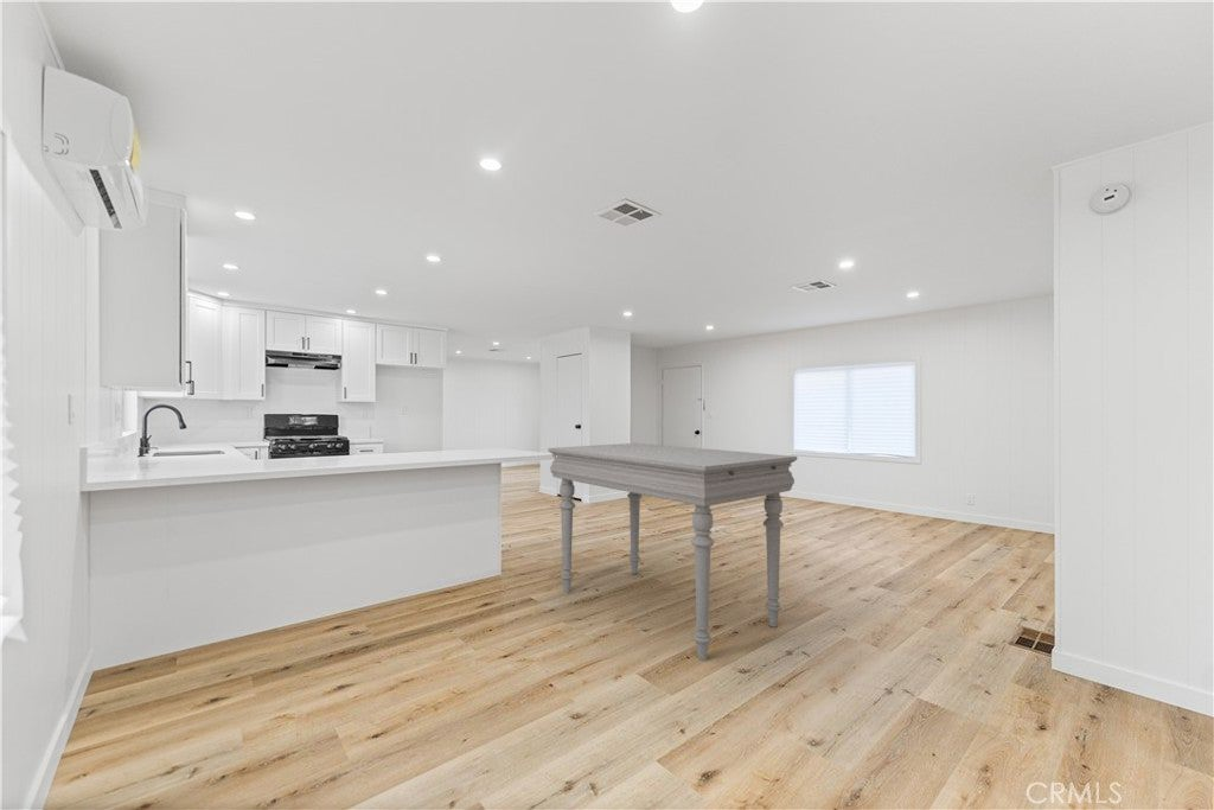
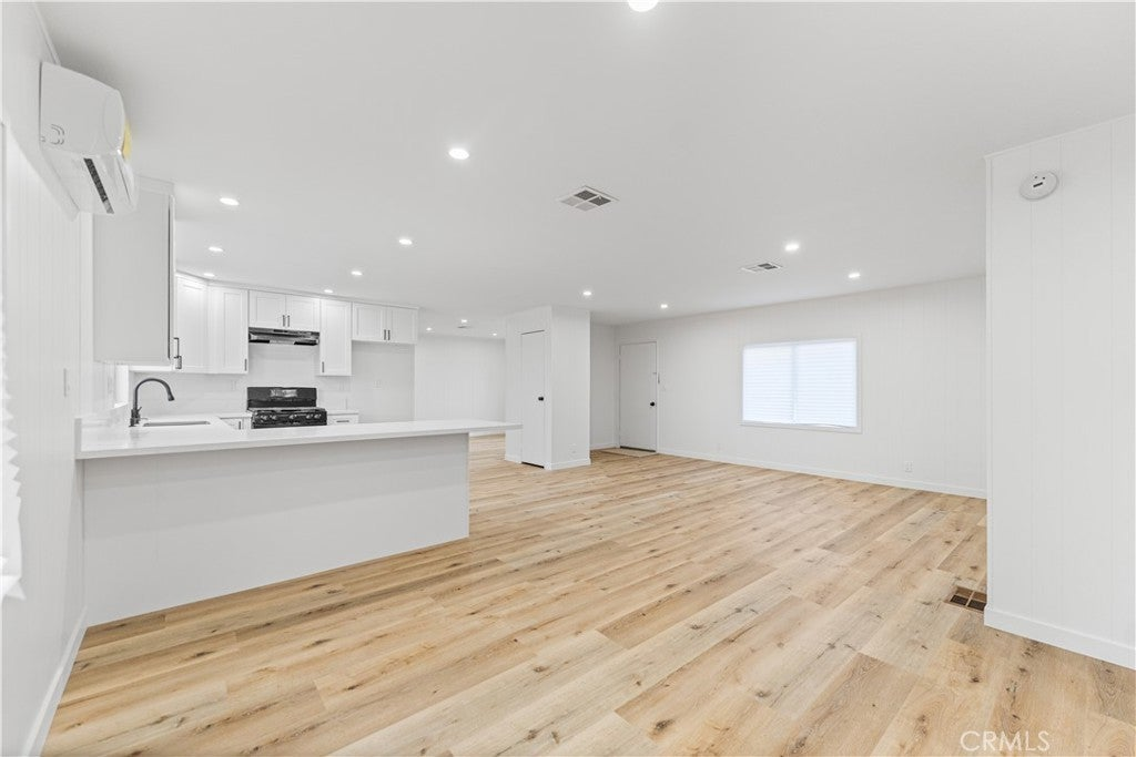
- dining table [547,442,798,662]
